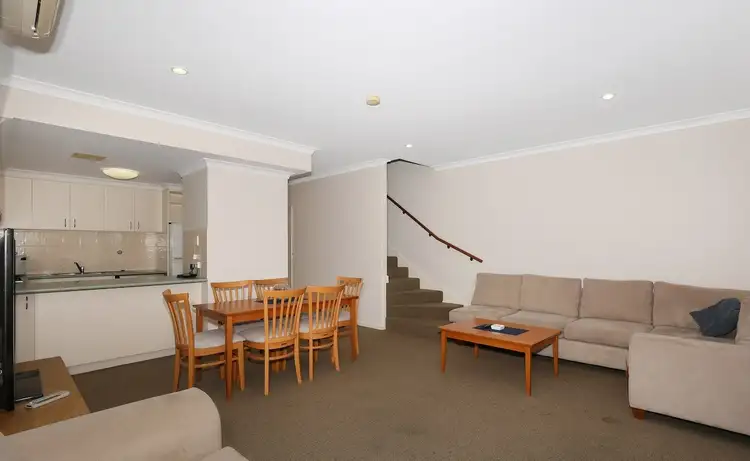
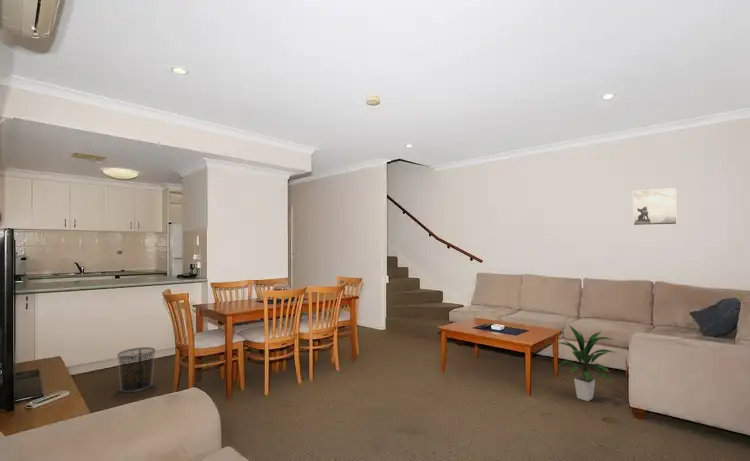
+ waste bin [116,346,157,394]
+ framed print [632,187,678,226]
+ indoor plant [557,324,617,402]
